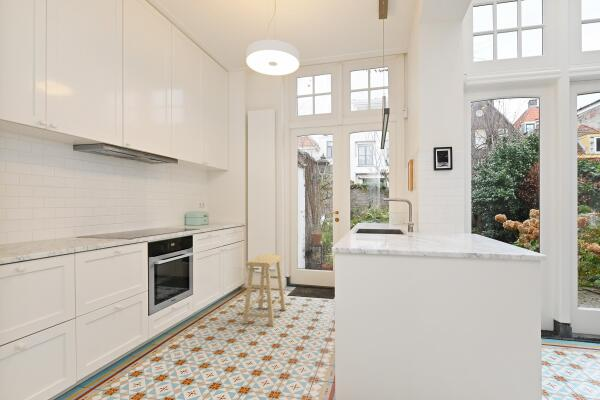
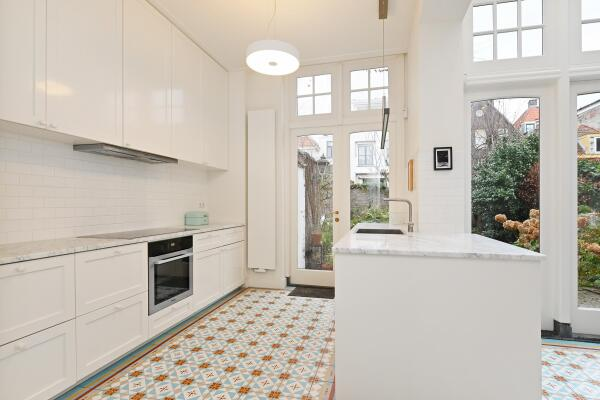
- stool [242,253,287,327]
